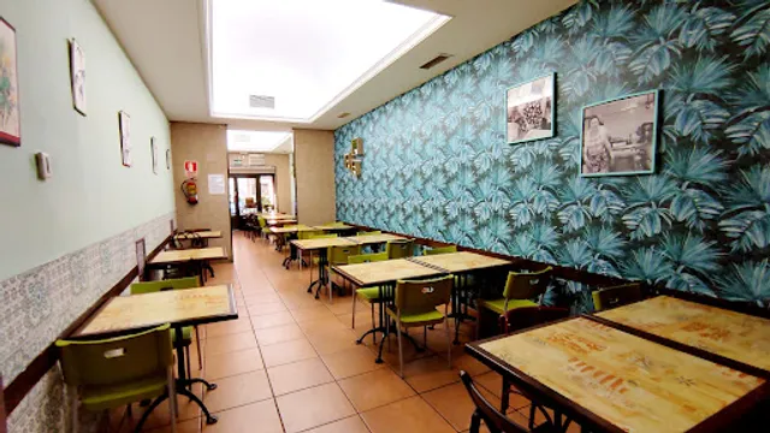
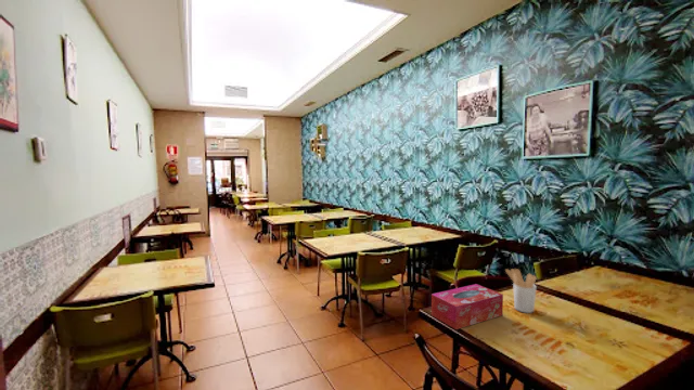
+ utensil holder [504,268,538,314]
+ tissue box [430,283,504,330]
